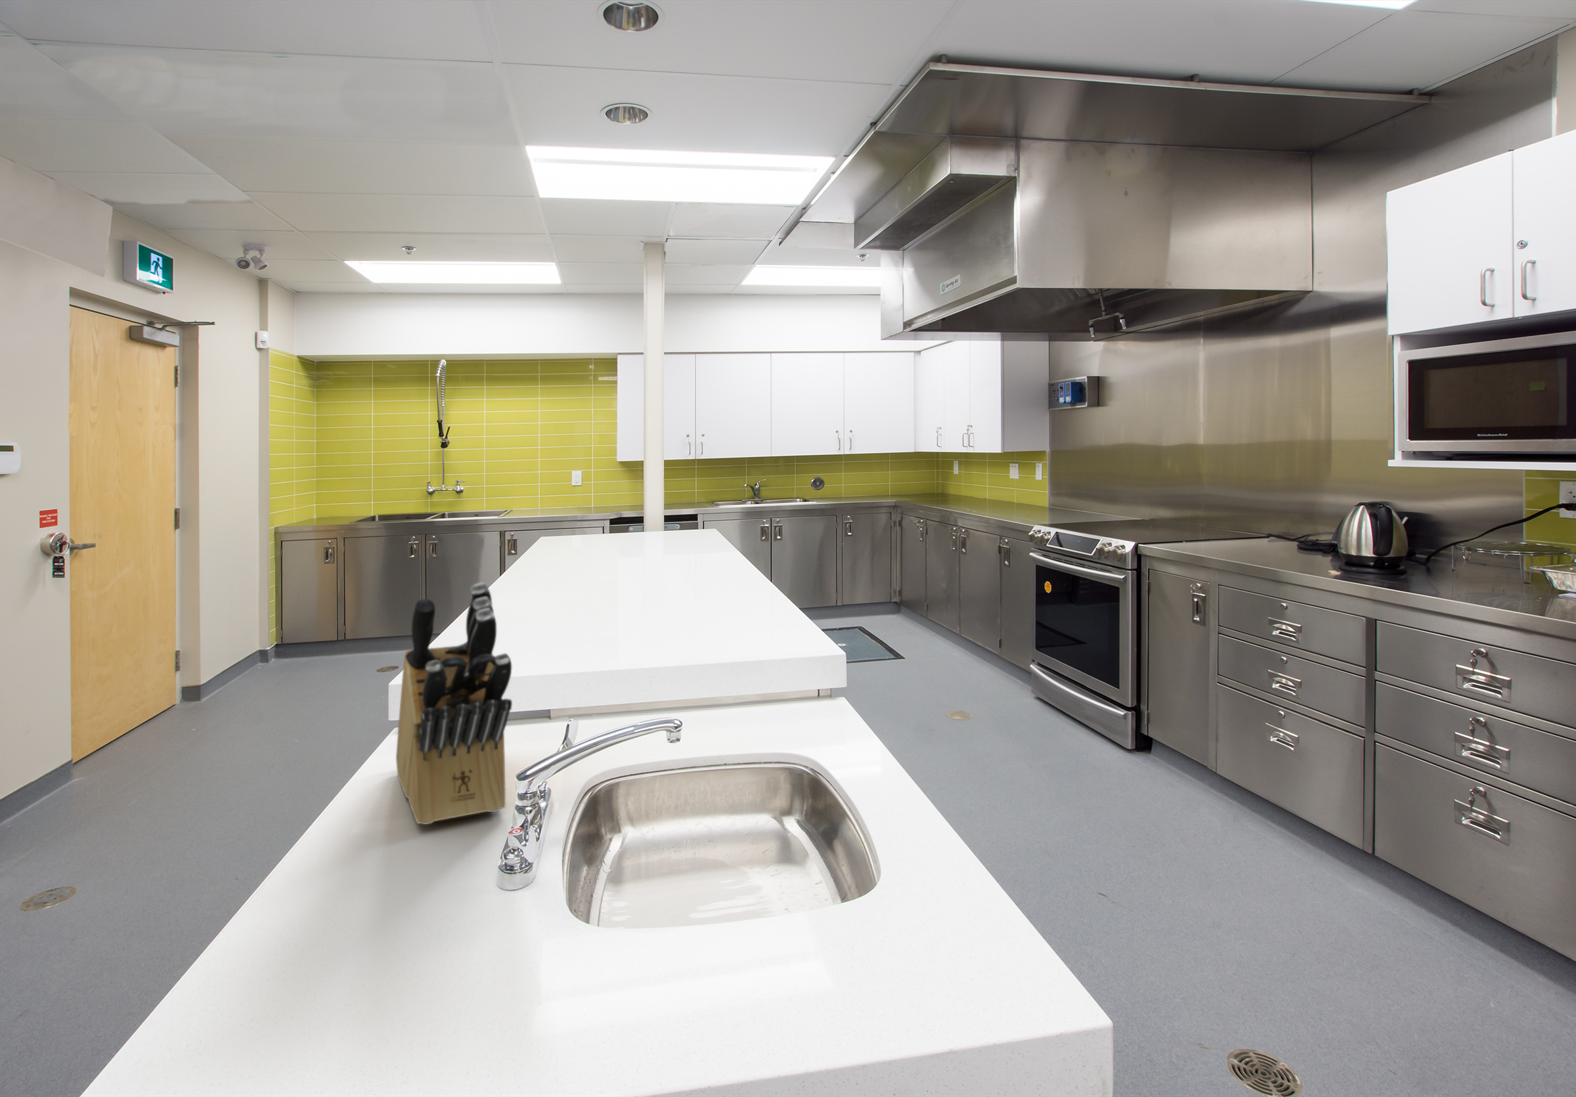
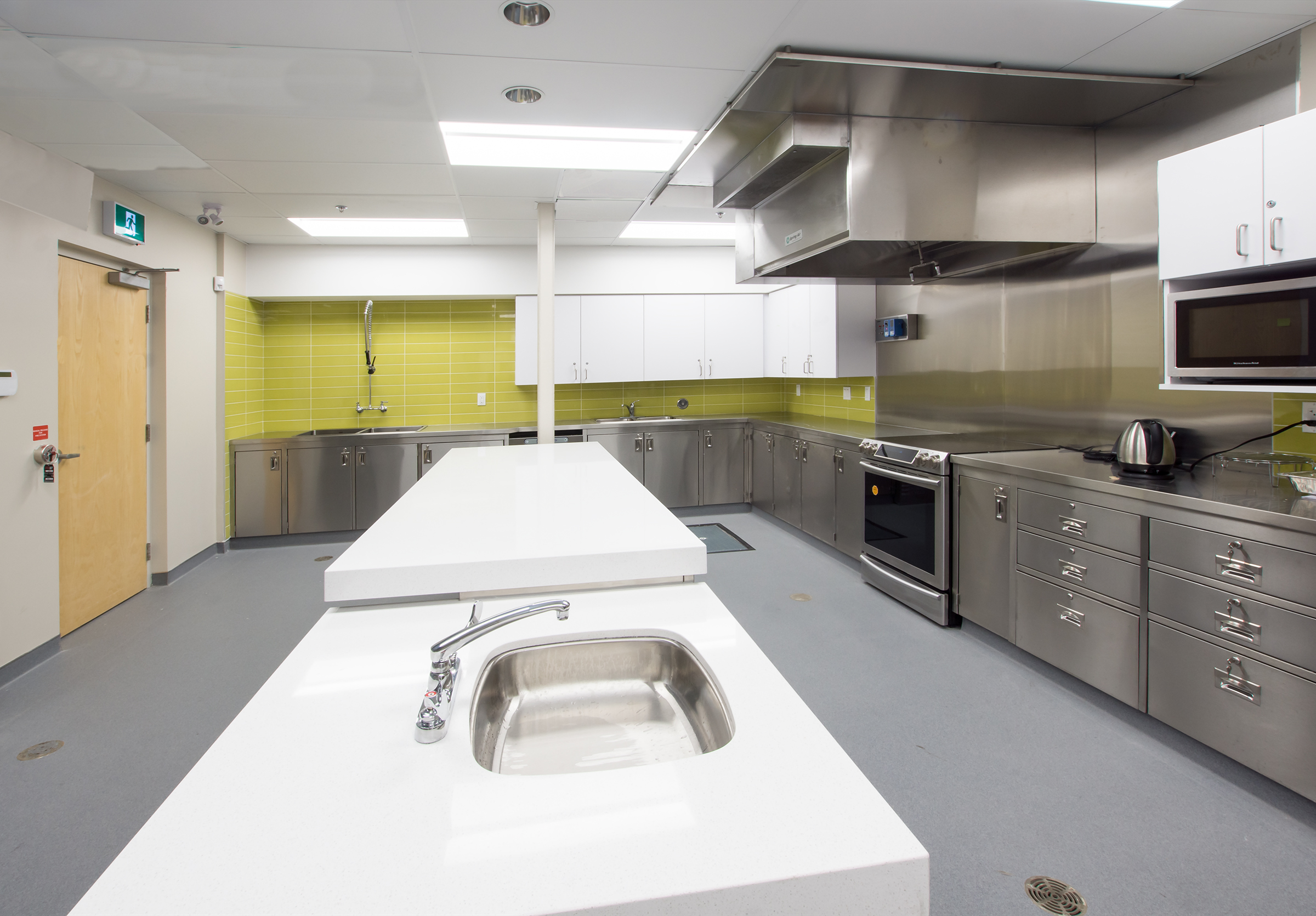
- knife block [395,582,513,825]
